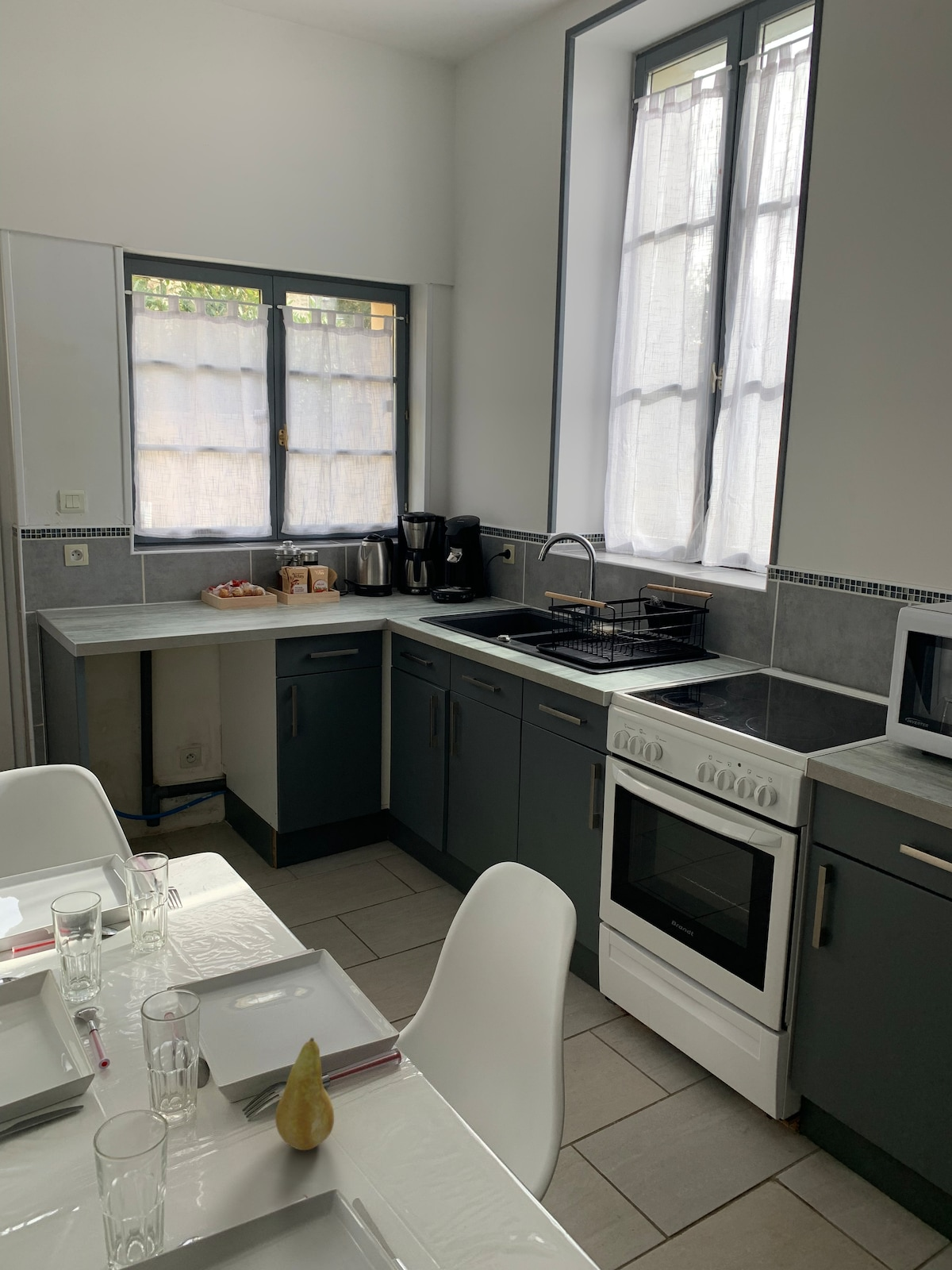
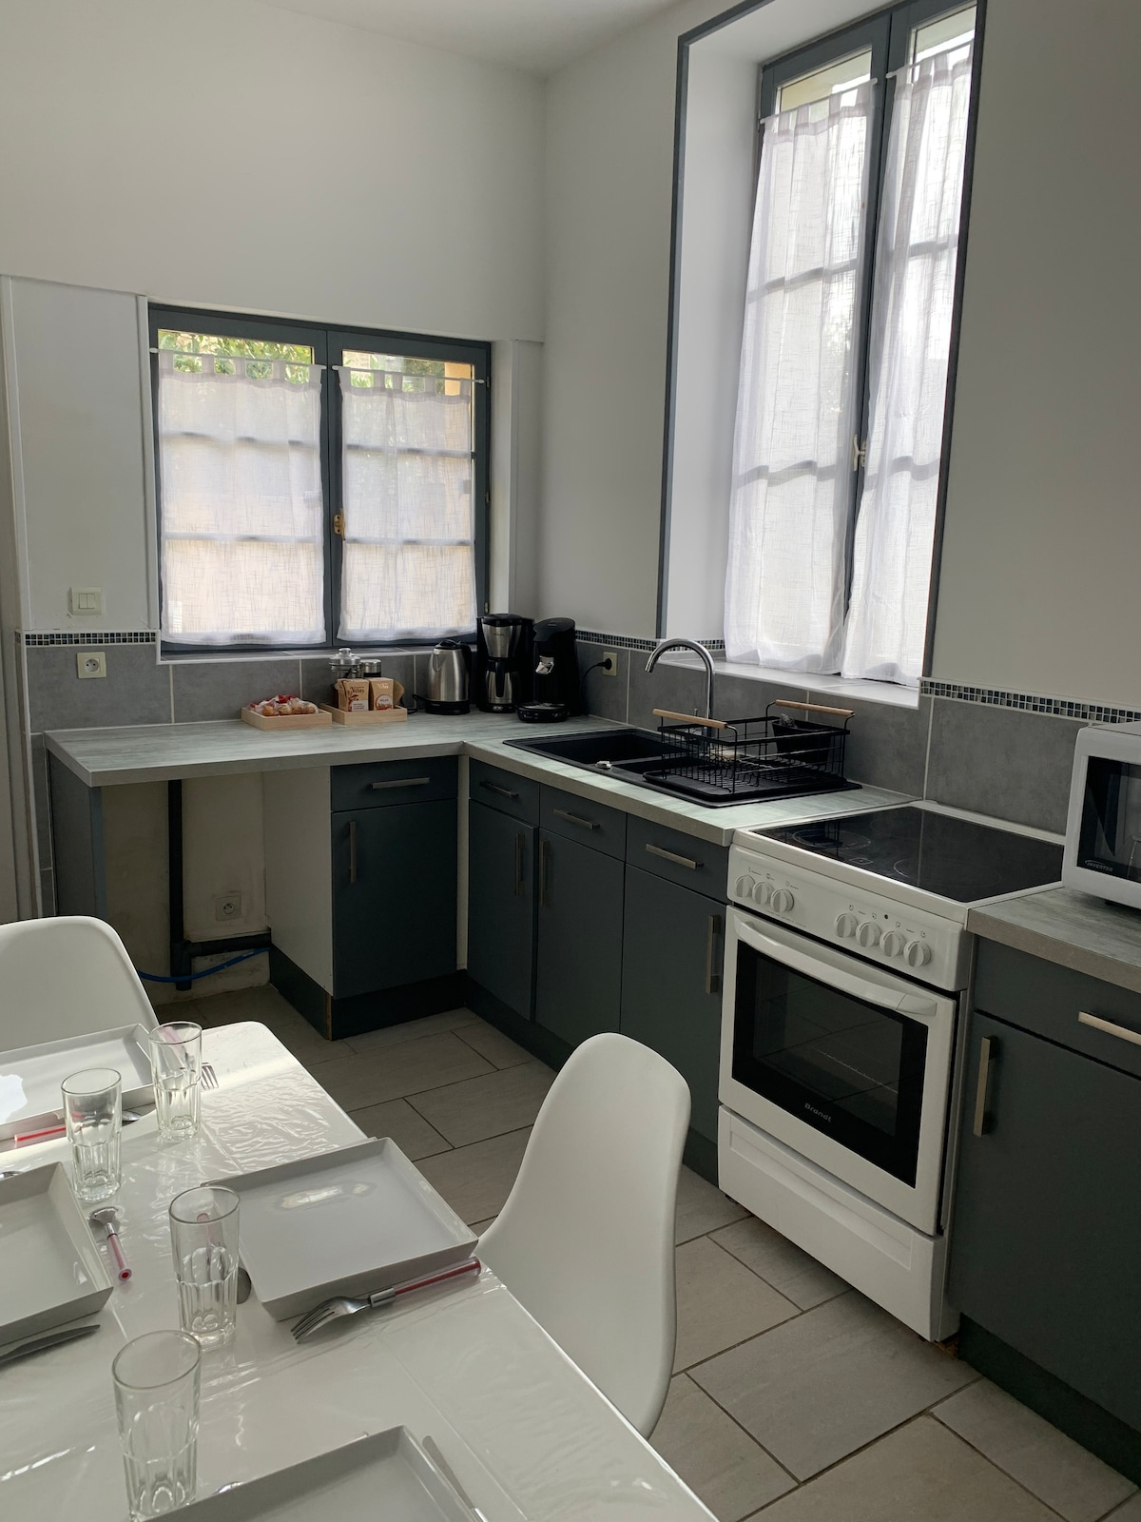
- fruit [274,1037,335,1151]
